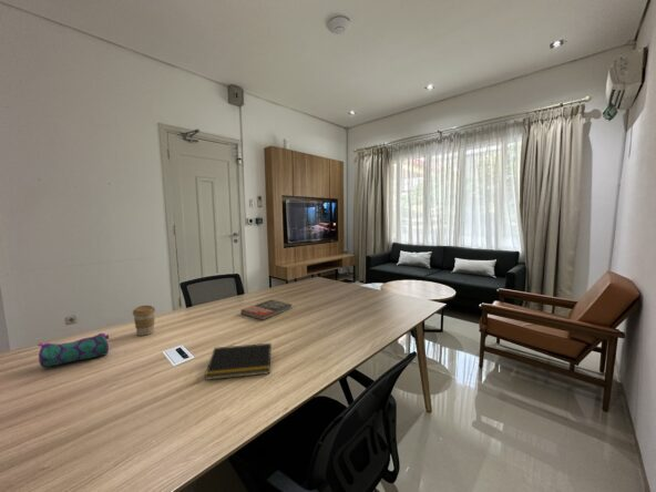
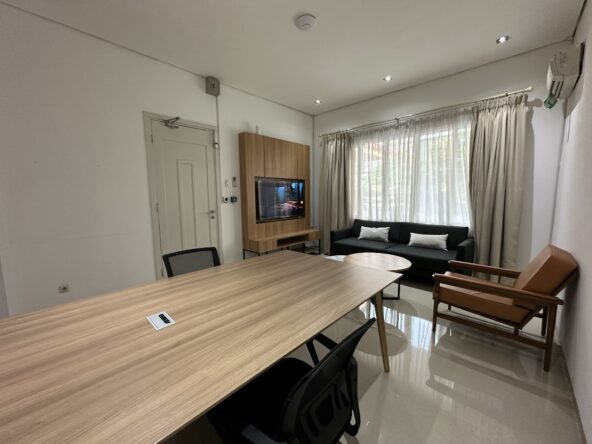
- book [240,298,294,320]
- coffee cup [132,305,156,337]
- notepad [204,342,273,381]
- pencil case [37,332,111,369]
